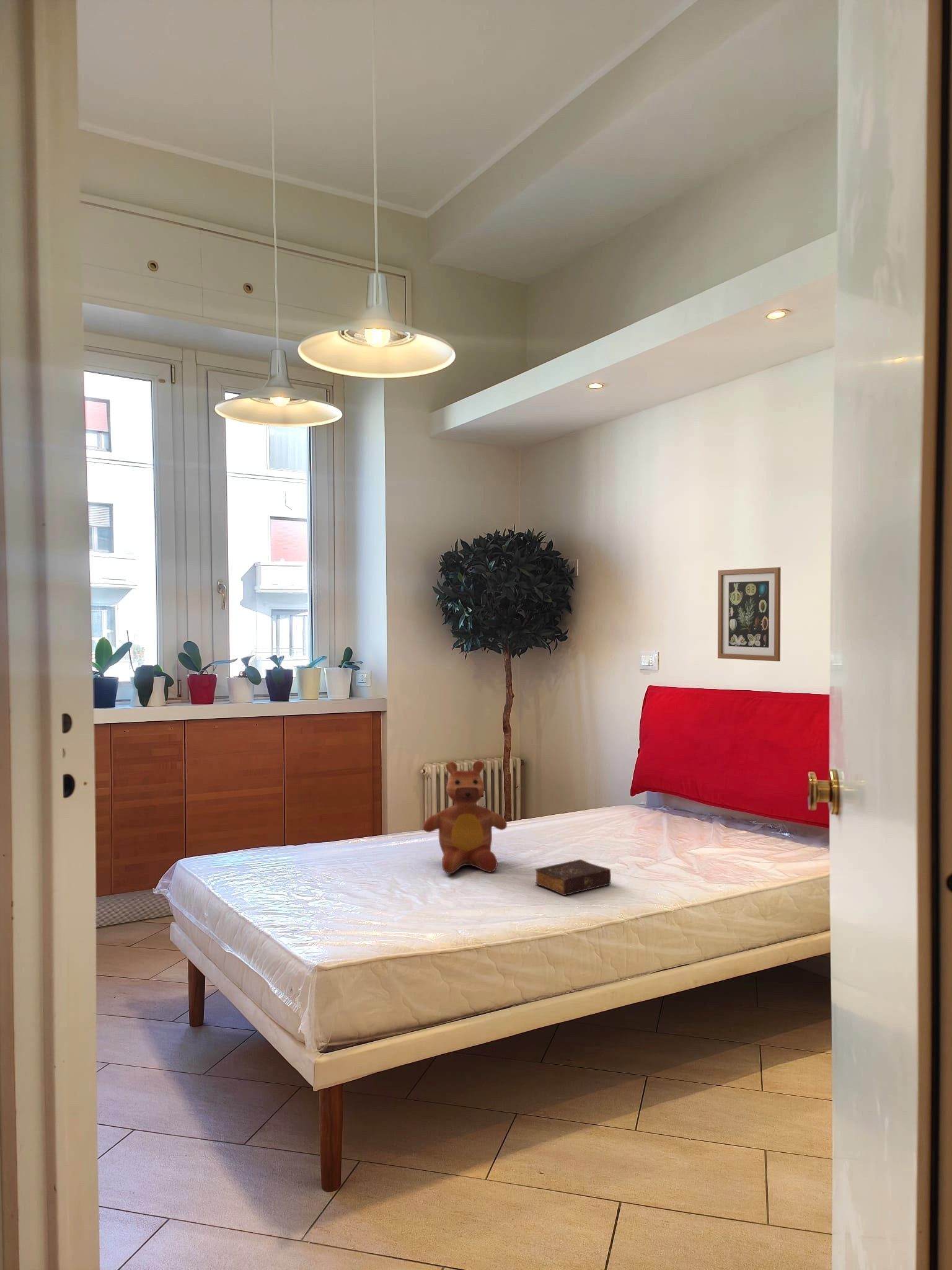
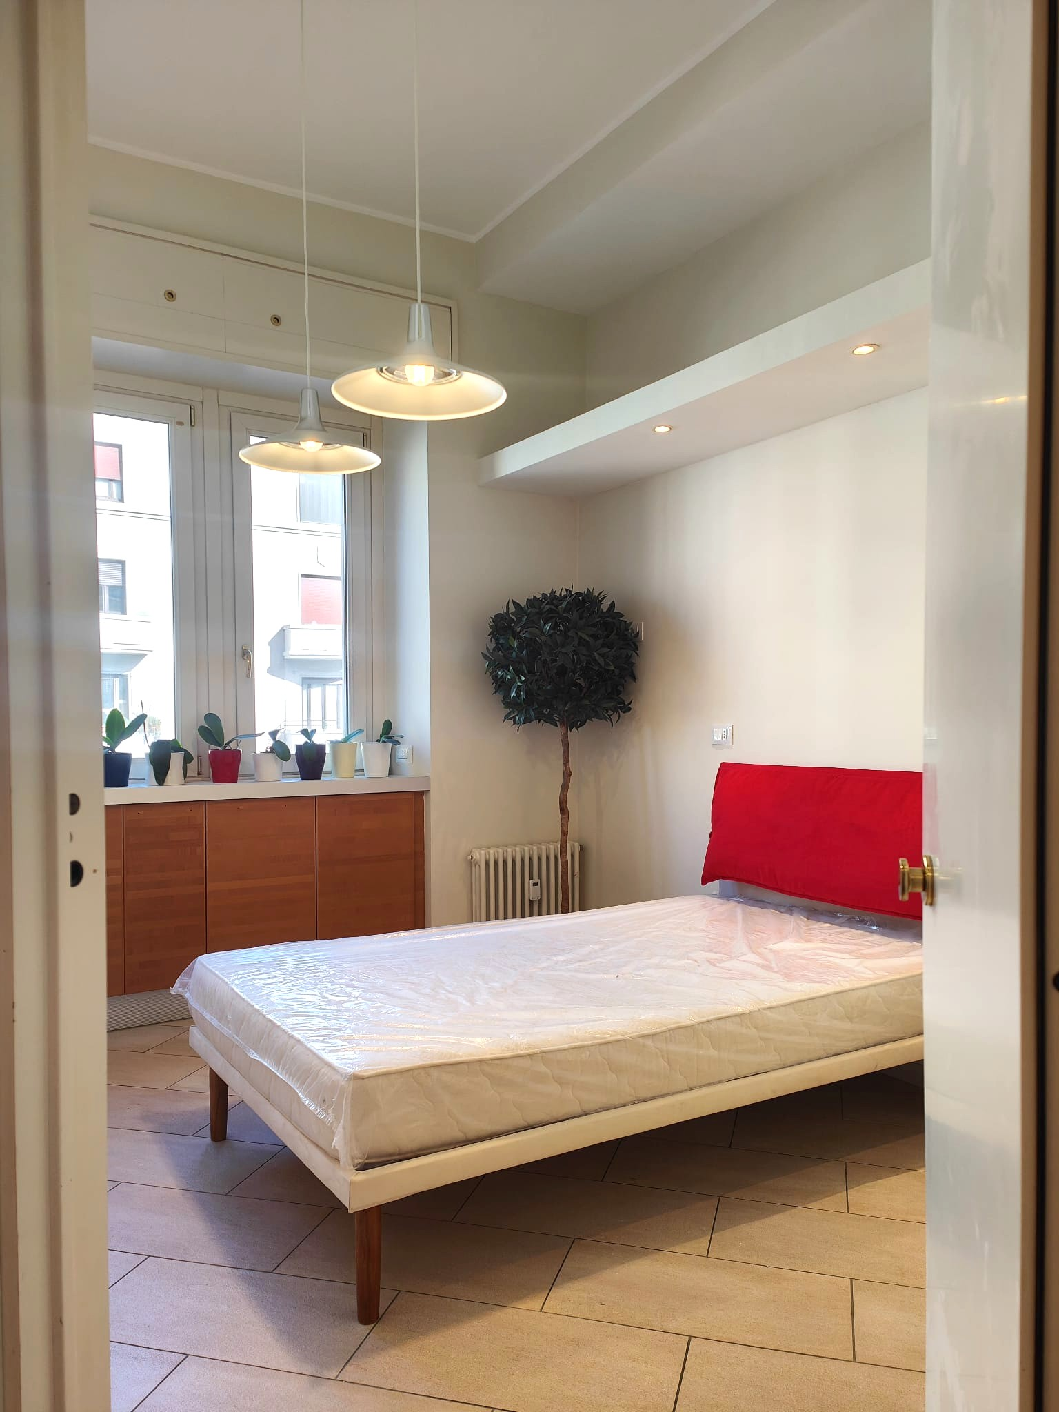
- book [534,859,612,896]
- teddy bear [422,760,508,874]
- wall art [717,567,782,662]
